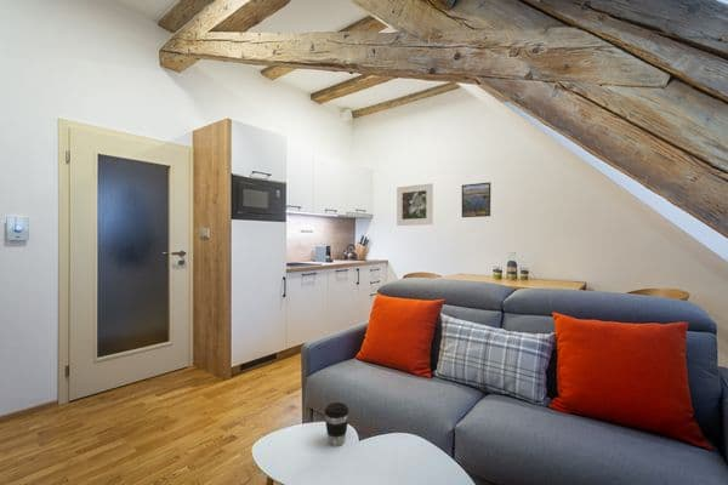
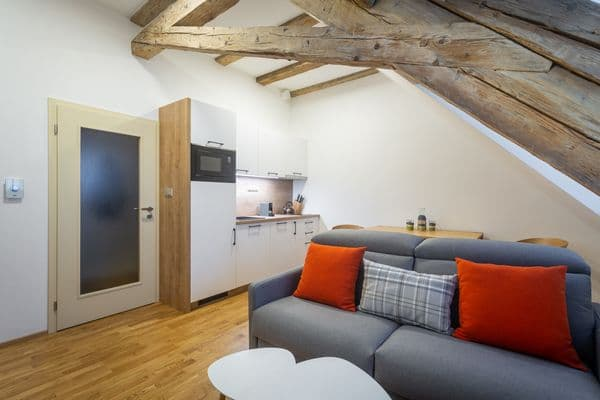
- coffee cup [323,401,349,447]
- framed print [396,182,434,227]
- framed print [461,181,491,218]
